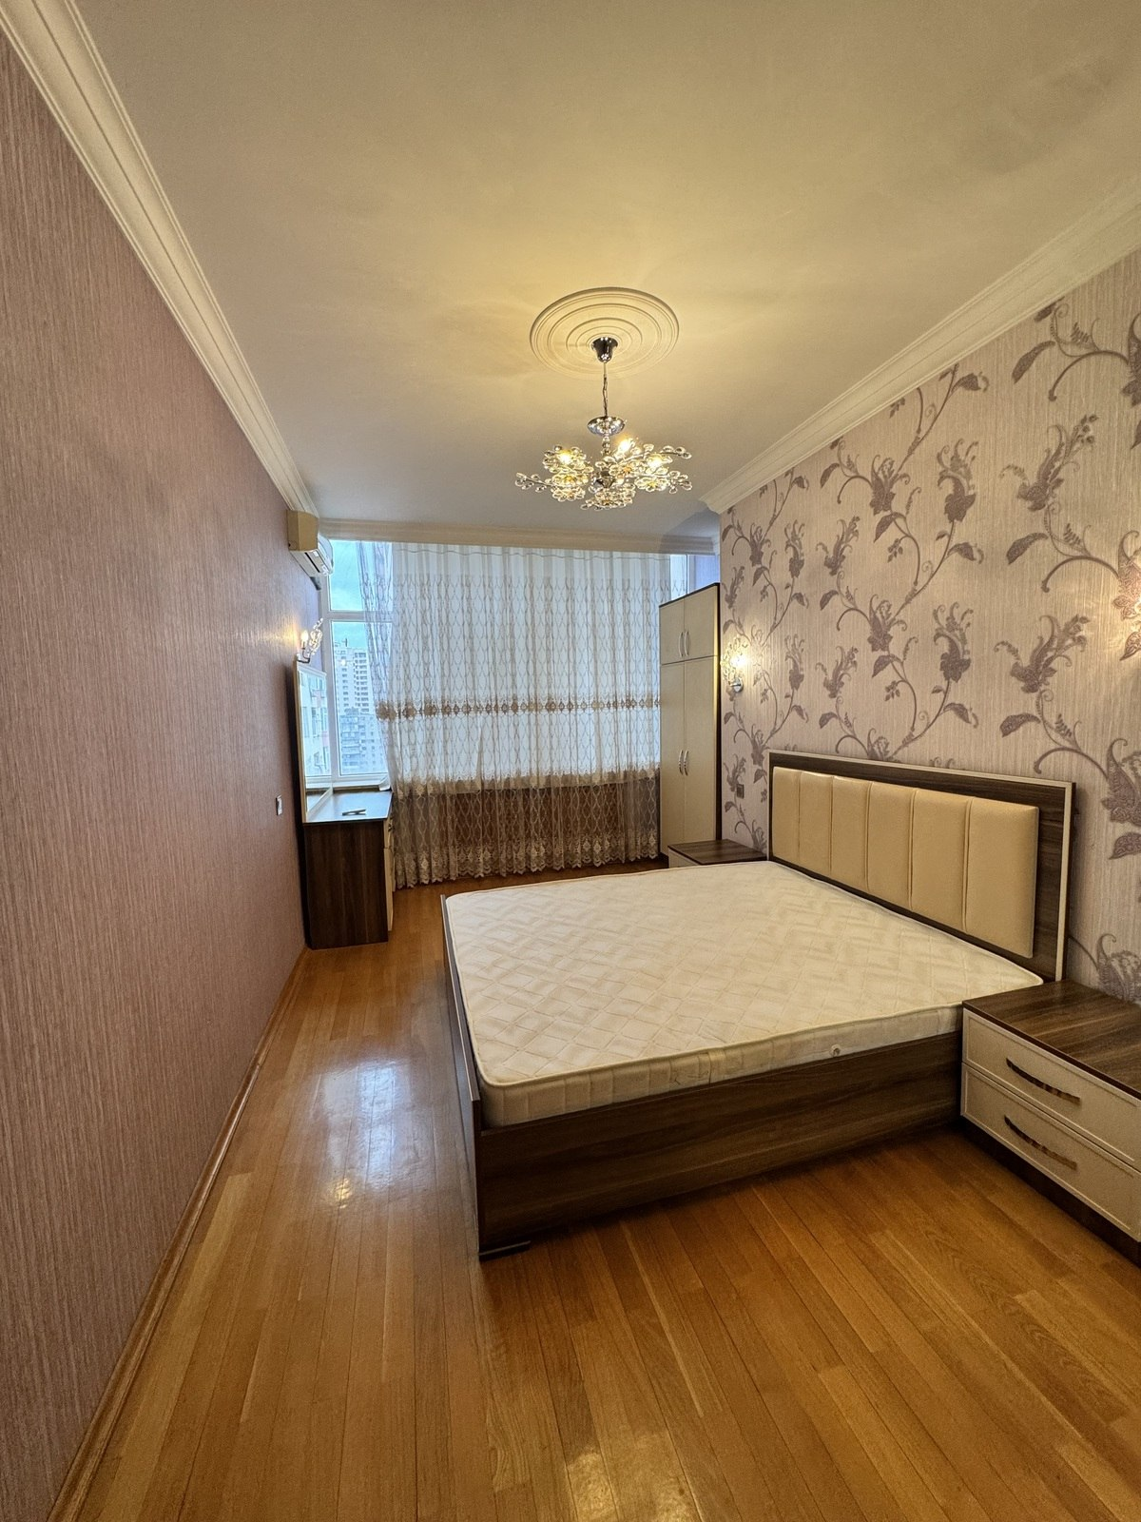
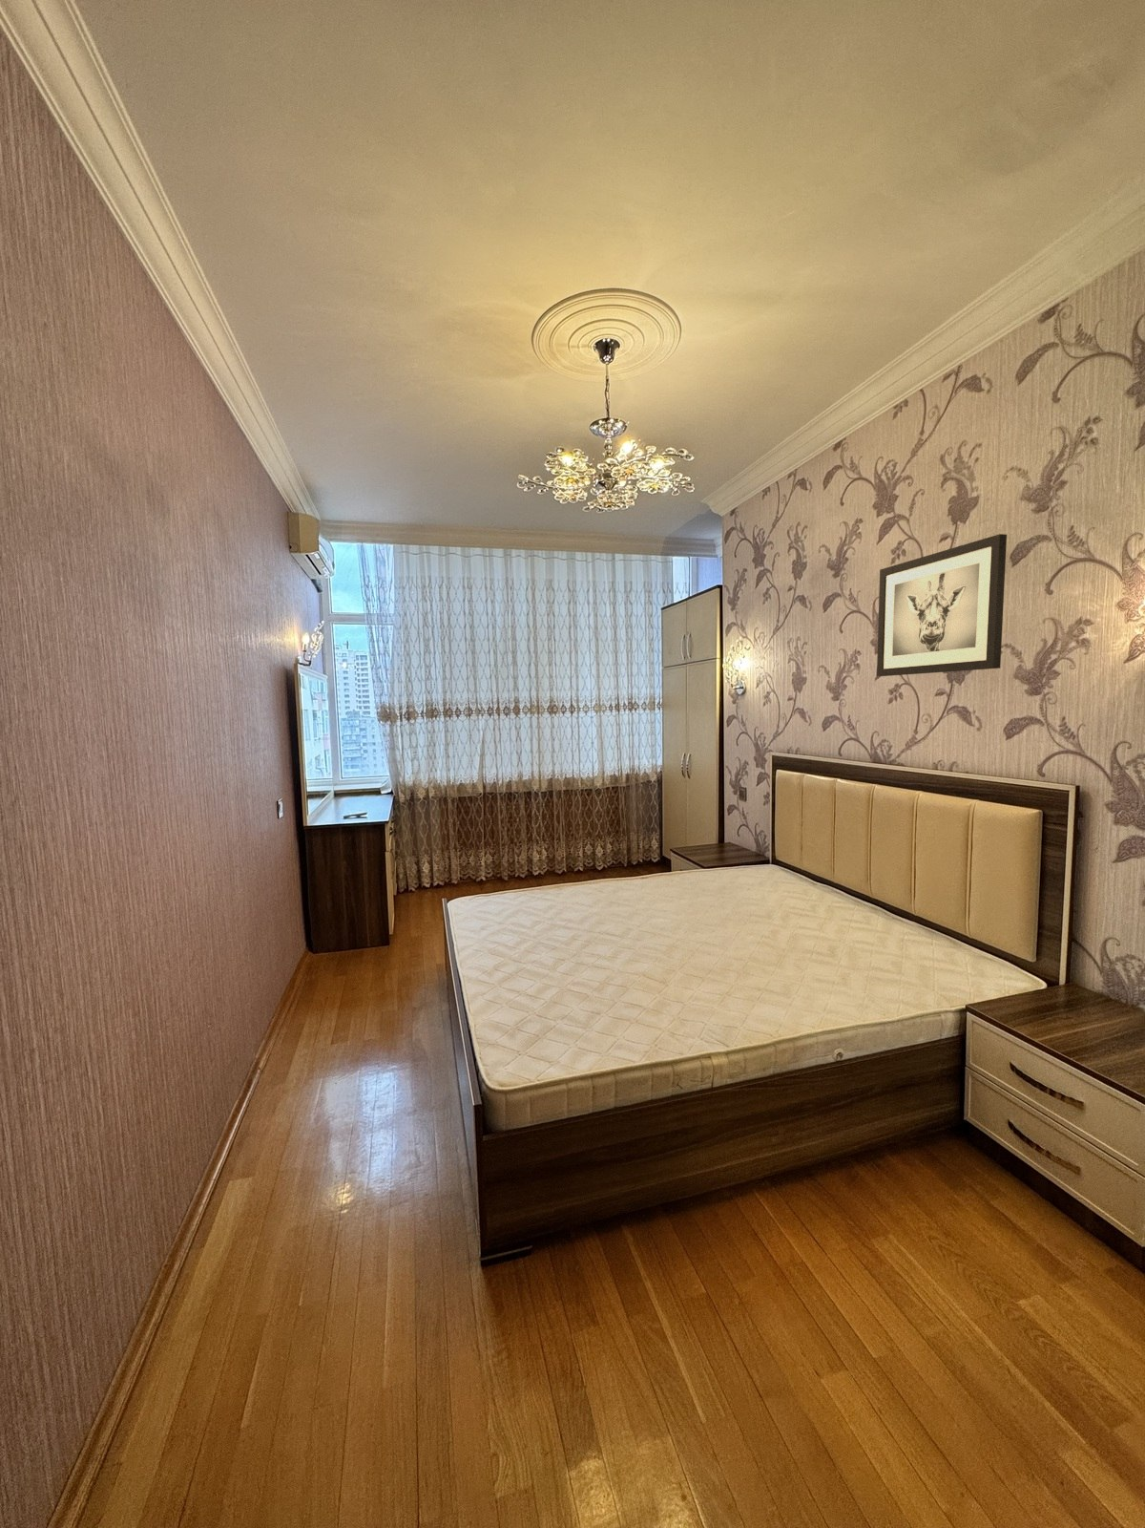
+ wall art [876,533,1008,677]
